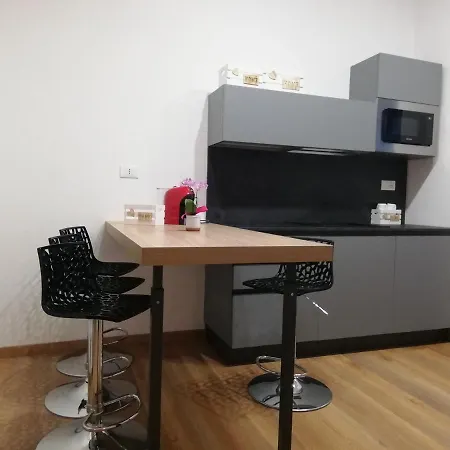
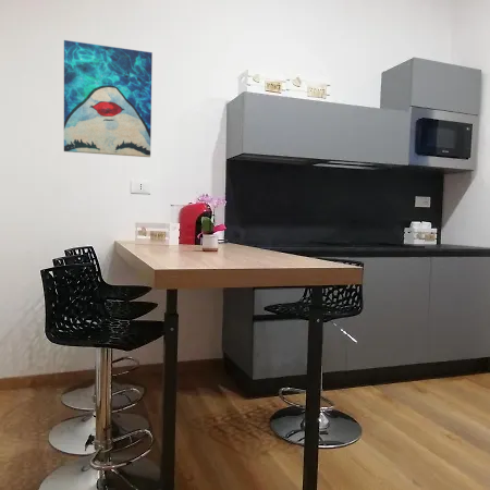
+ wall art [63,39,154,158]
